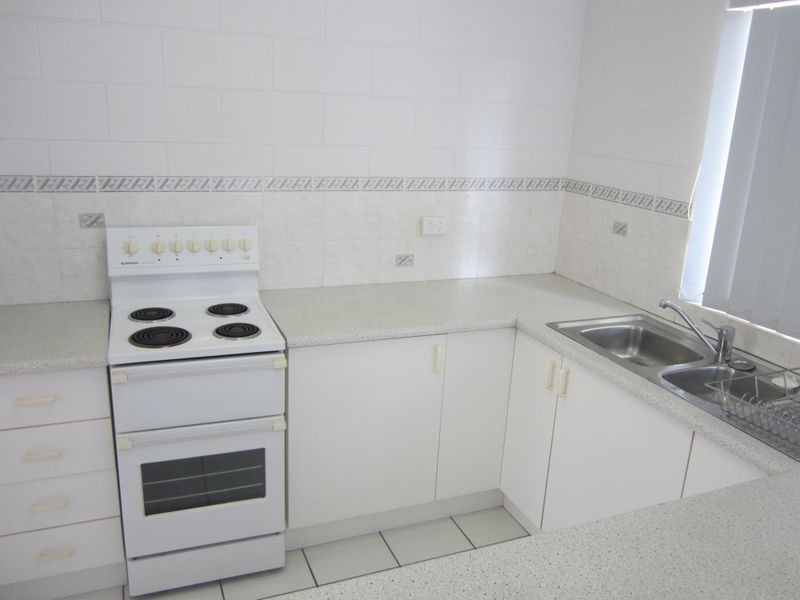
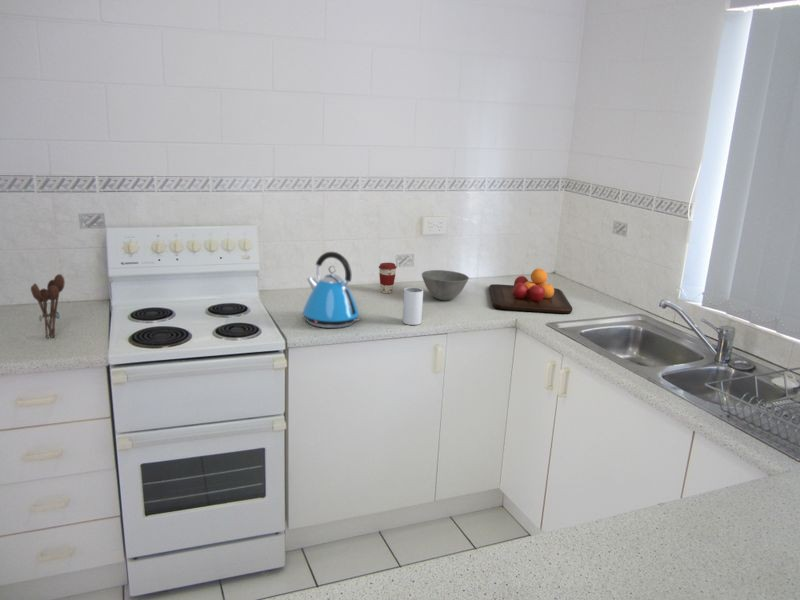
+ chopping board [488,268,573,314]
+ coffee cup [378,262,398,294]
+ mug [402,286,424,326]
+ bowl [421,269,470,302]
+ utensil holder [30,273,66,339]
+ kettle [302,251,361,329]
